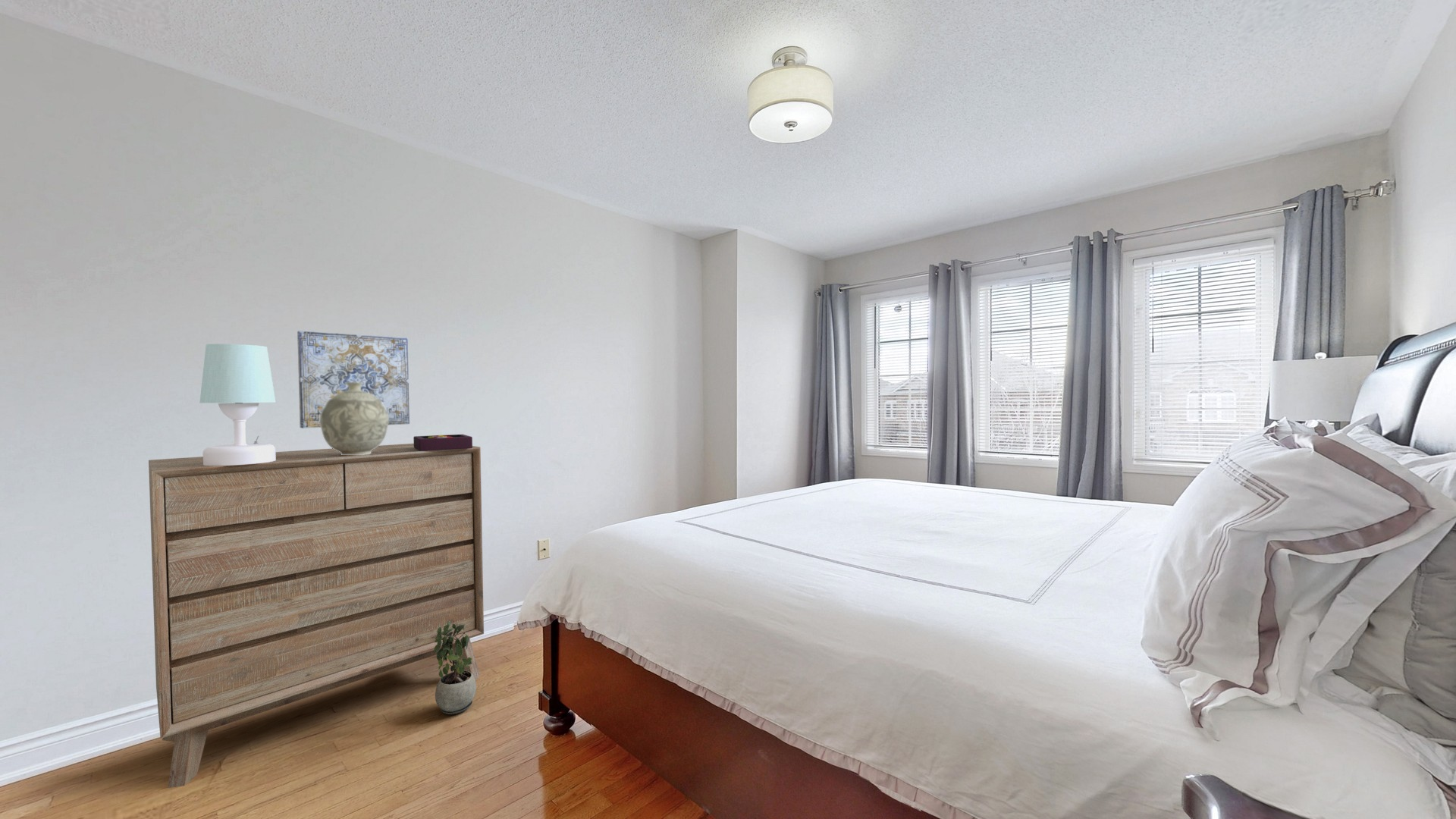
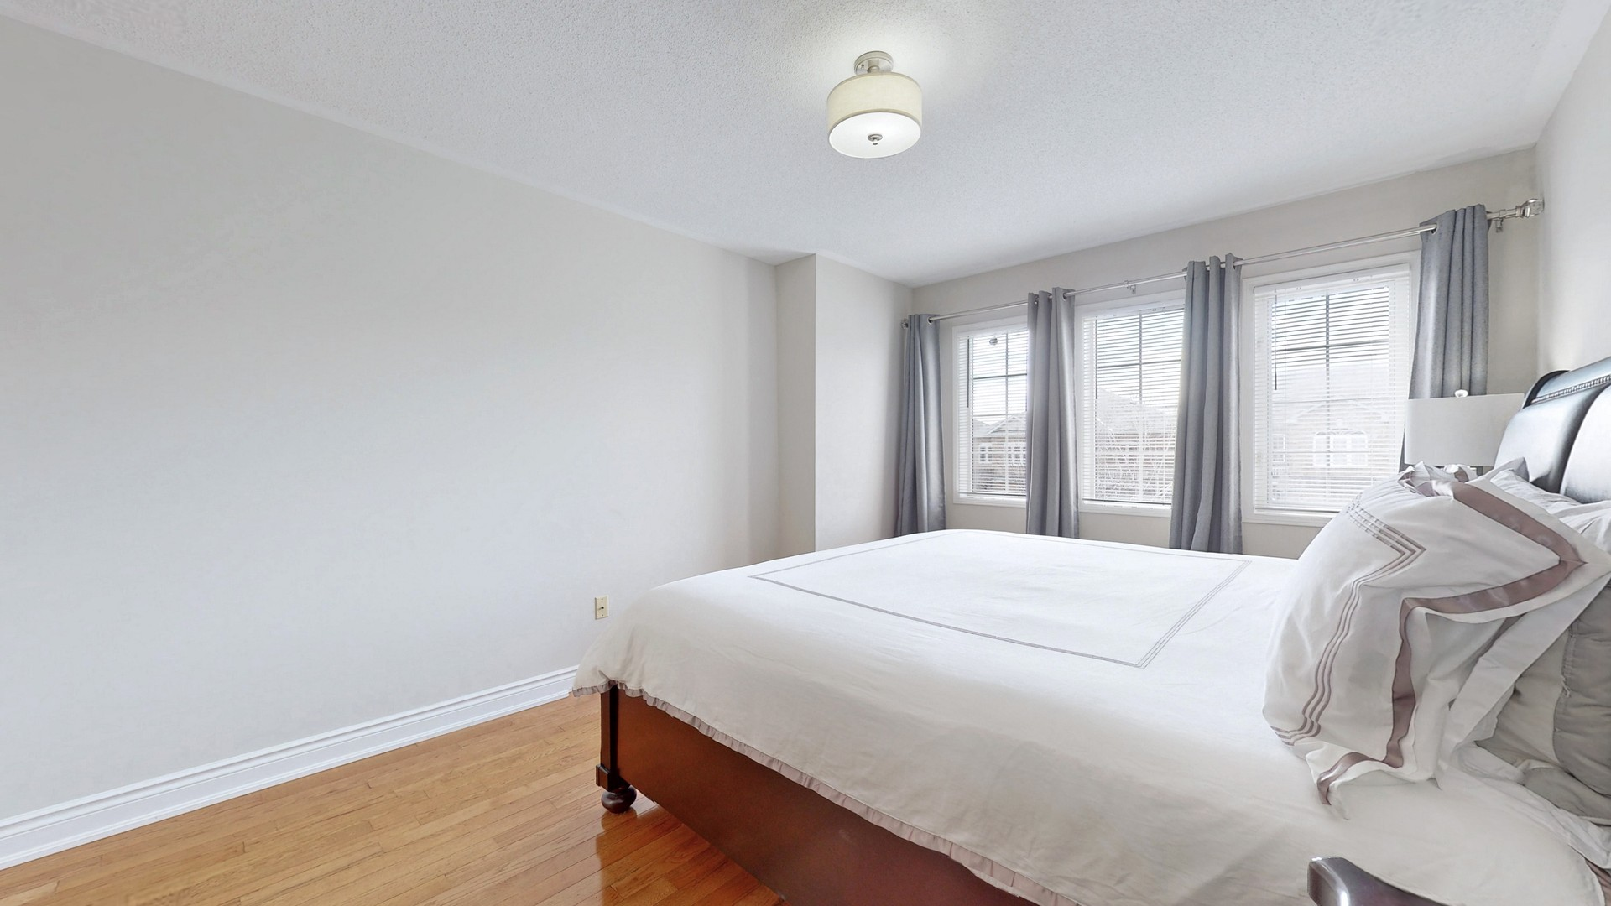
- dresser [148,443,485,789]
- wall art [297,330,410,429]
- jewelry box [413,434,473,451]
- potted plant [435,621,477,715]
- decorative vase [320,382,388,455]
- table lamp [199,343,276,466]
